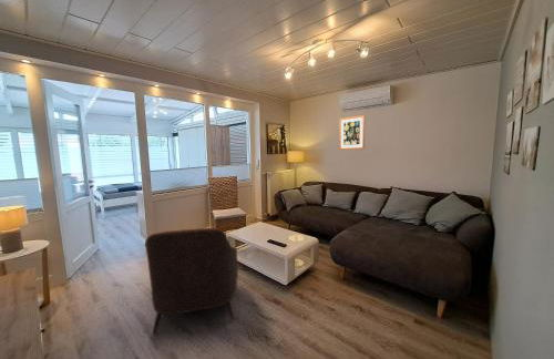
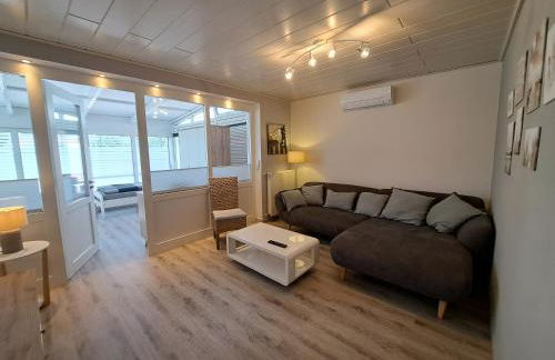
- wall art [338,114,366,151]
- armchair [145,227,239,335]
